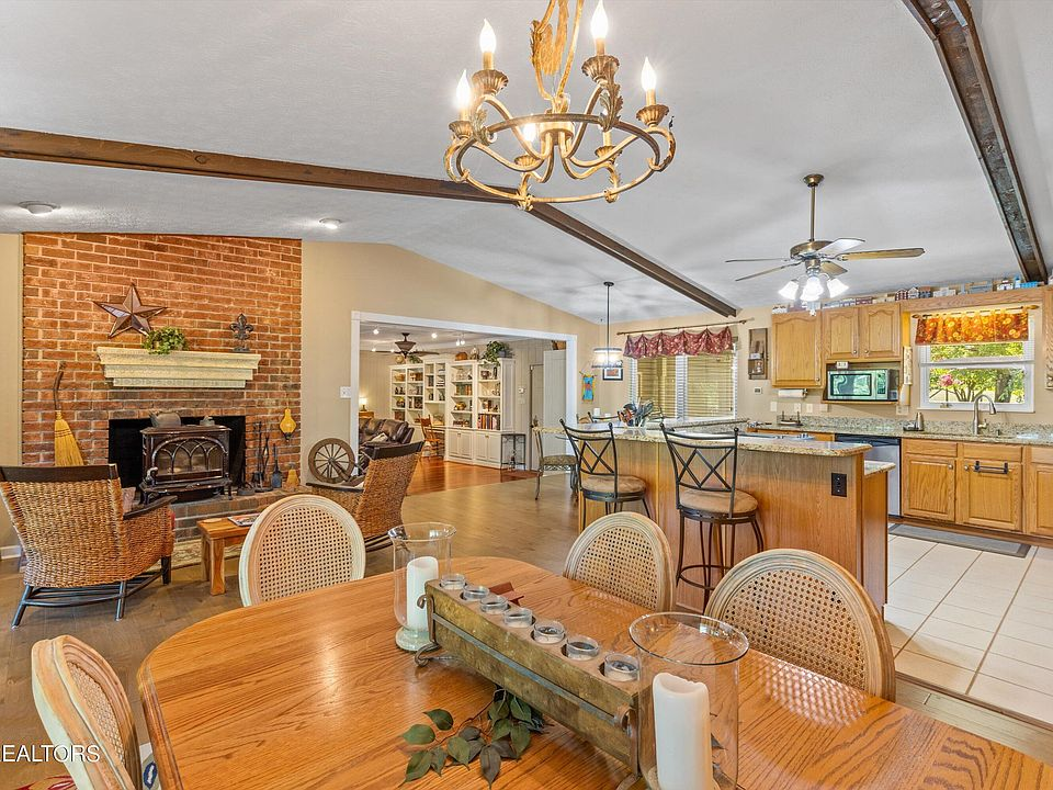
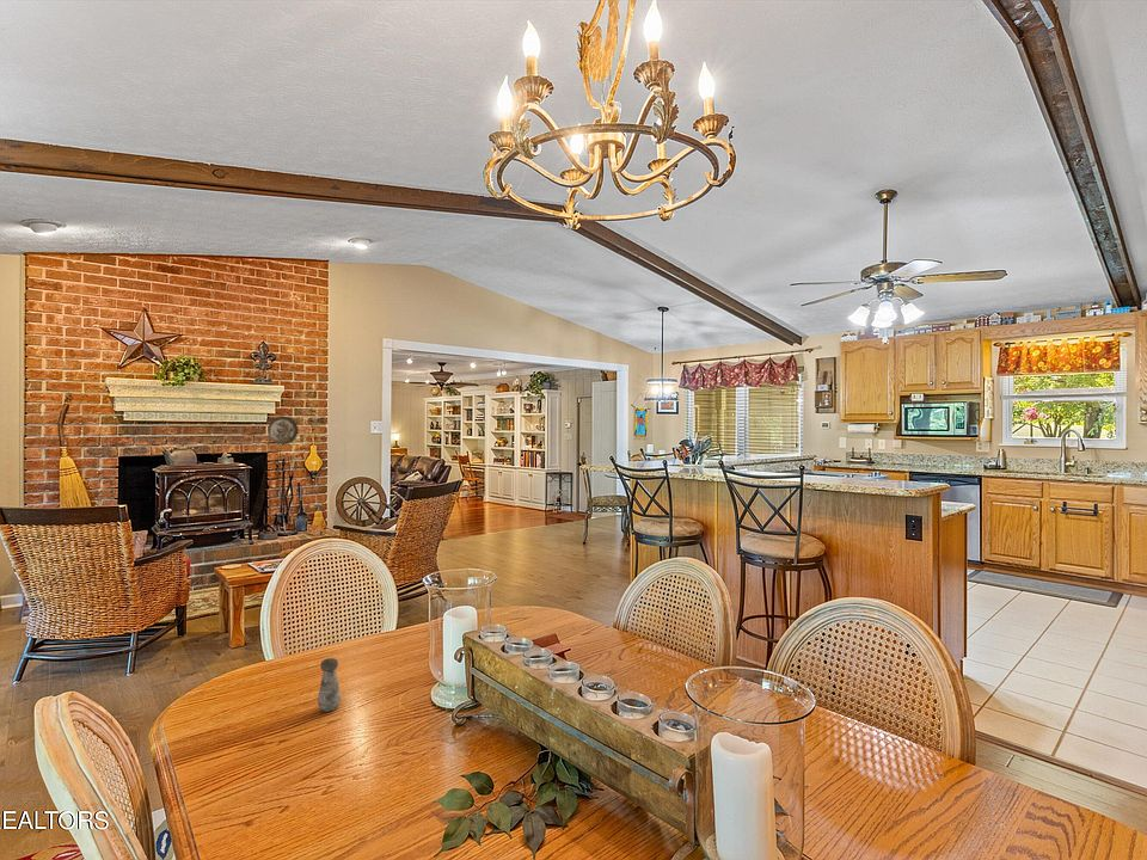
+ decorative plate [266,416,299,446]
+ salt shaker [317,657,342,713]
